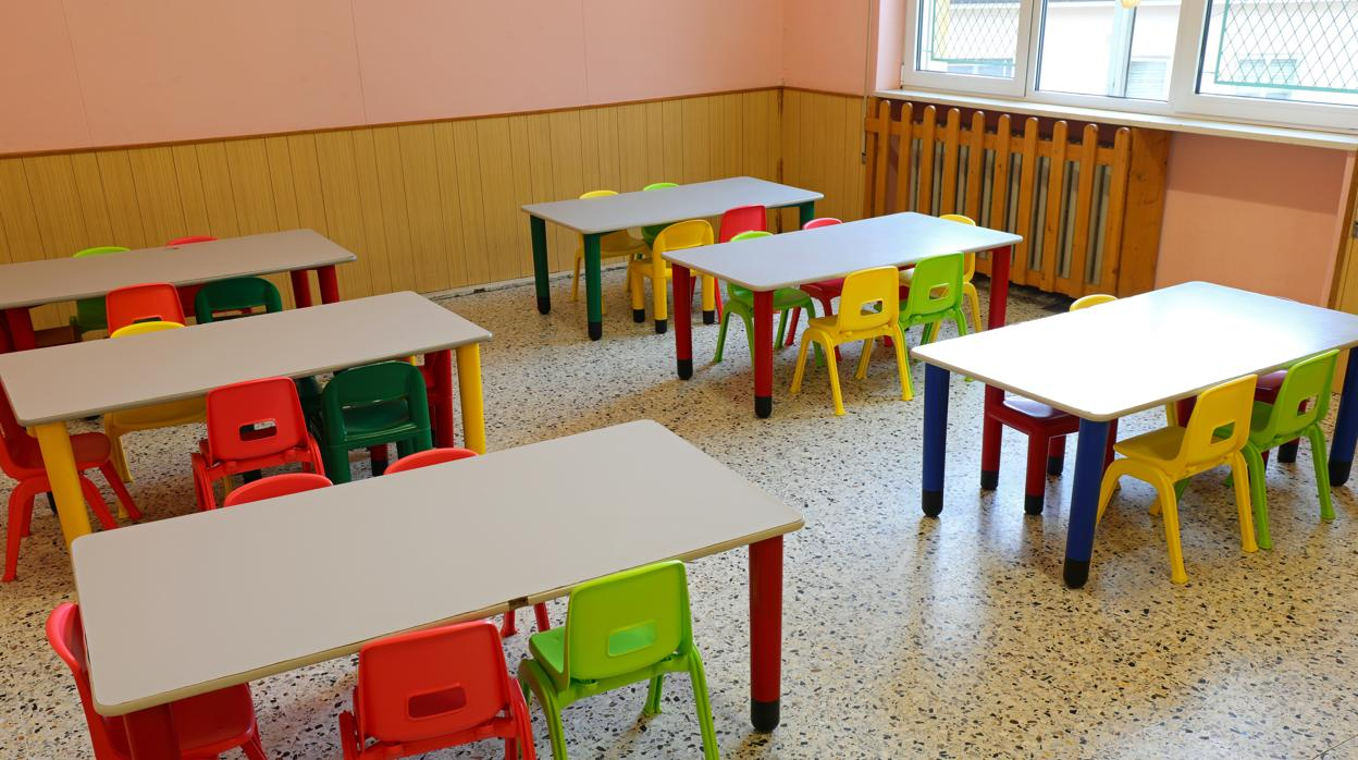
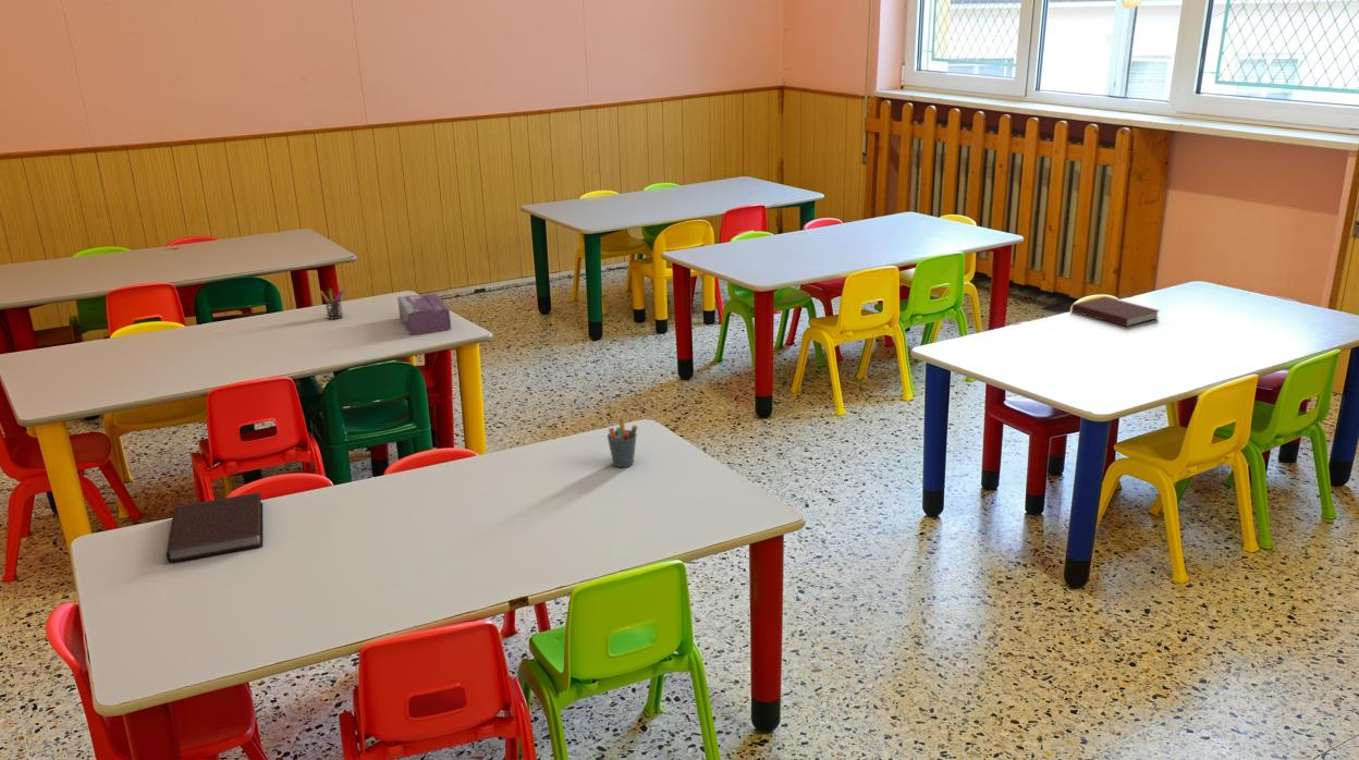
+ tissue box [396,292,452,335]
+ notebook [1070,295,1161,328]
+ pen holder [319,284,345,320]
+ pen holder [604,418,639,468]
+ notebook [166,491,264,563]
